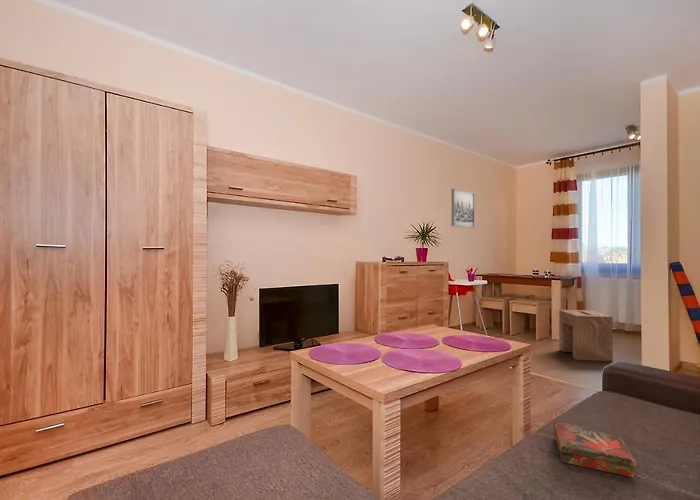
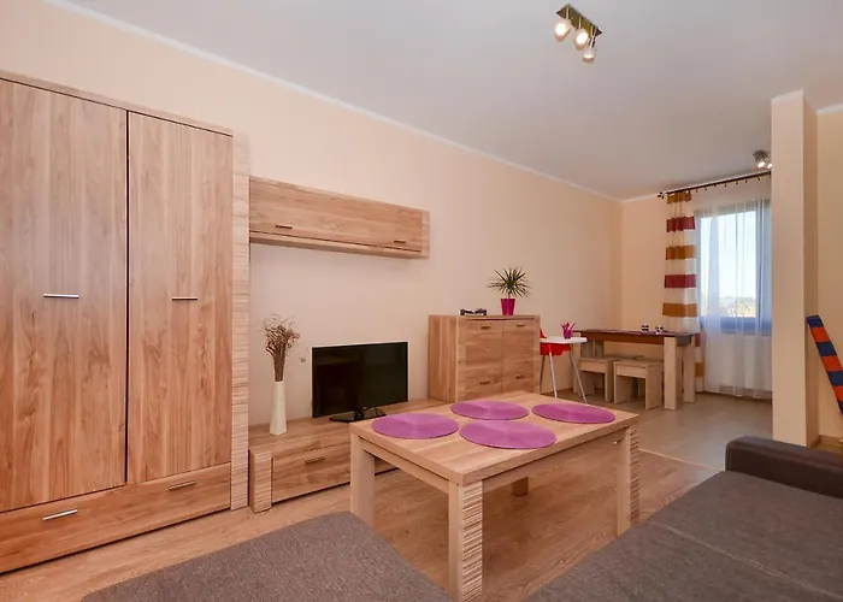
- wall art [451,188,476,229]
- stool [558,309,614,362]
- book [553,421,637,478]
